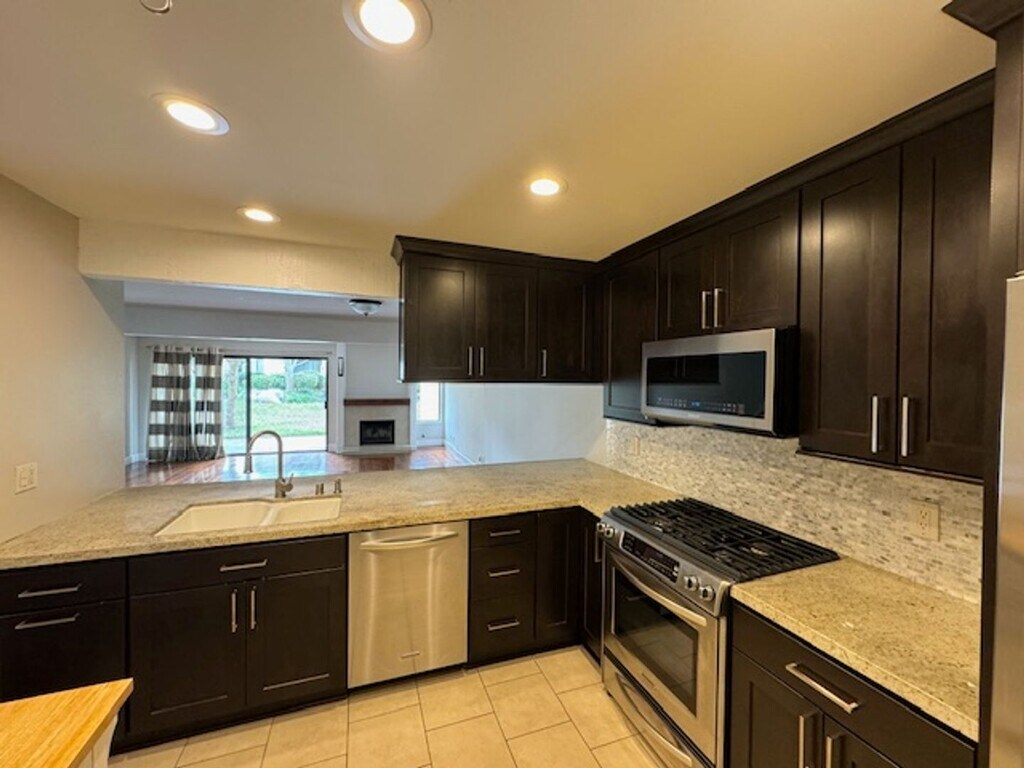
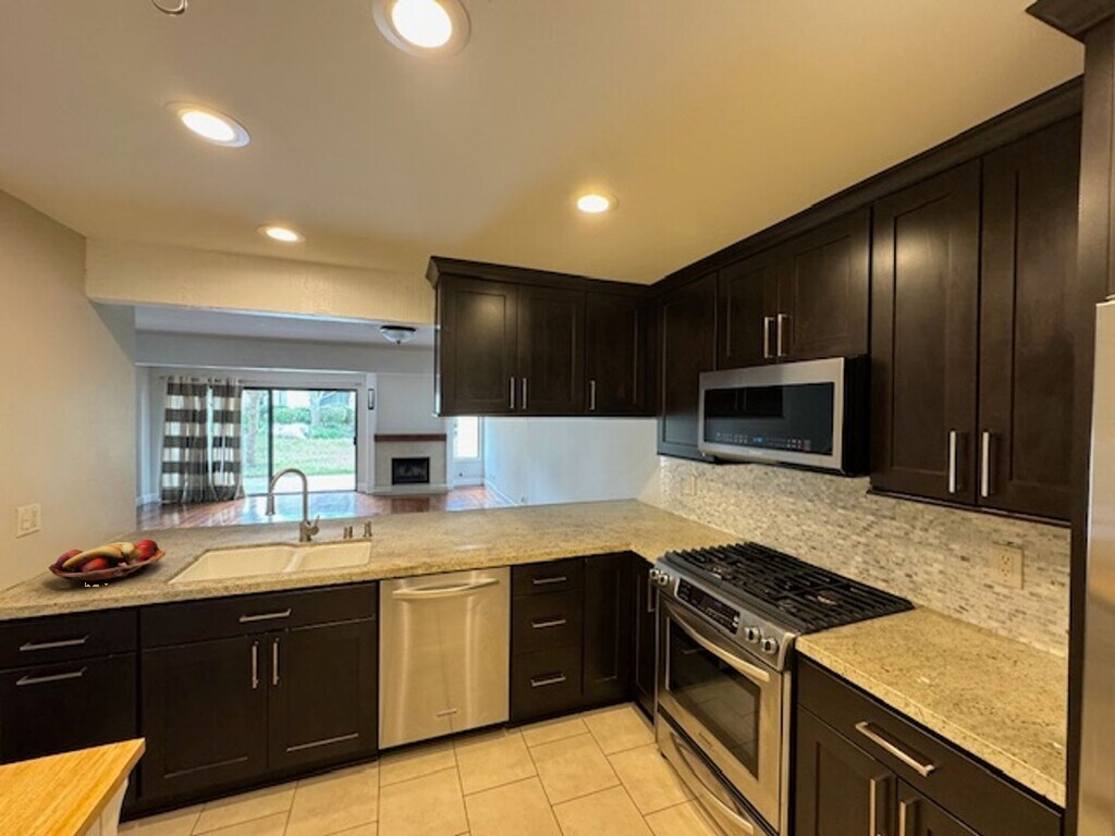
+ fruit basket [47,539,167,587]
